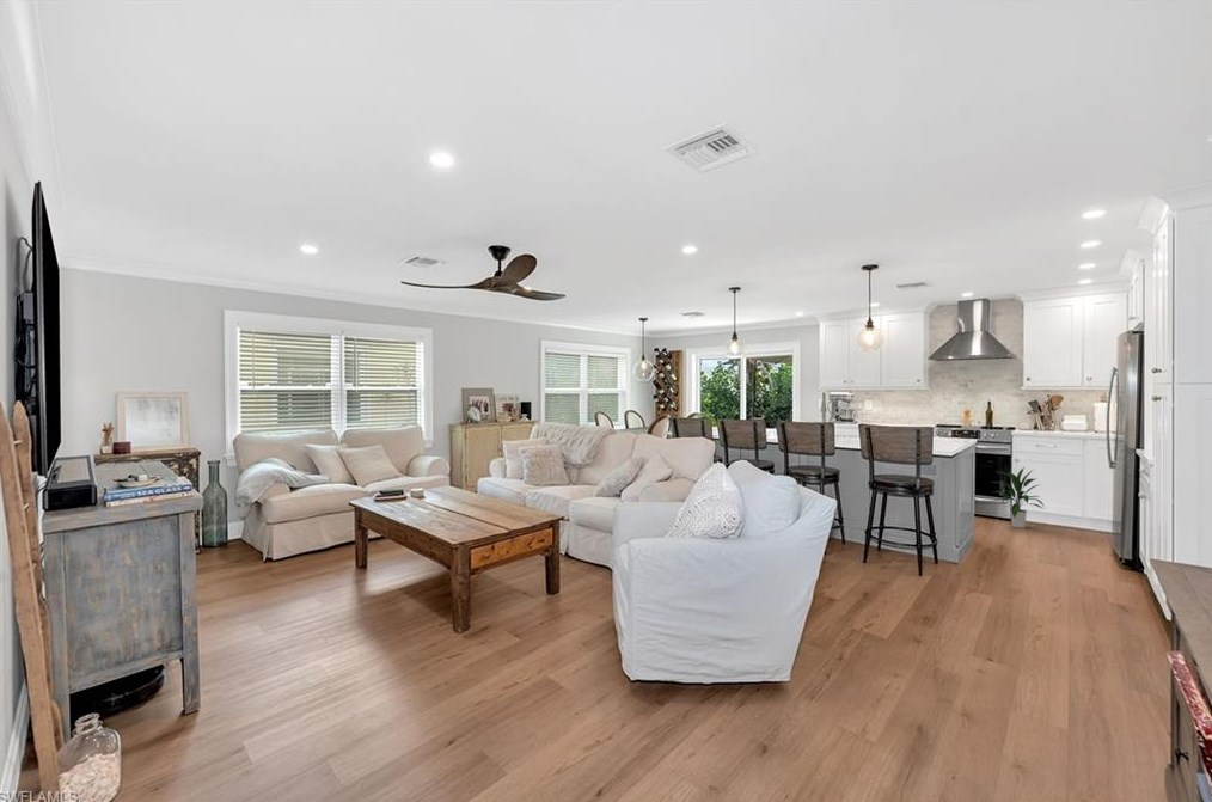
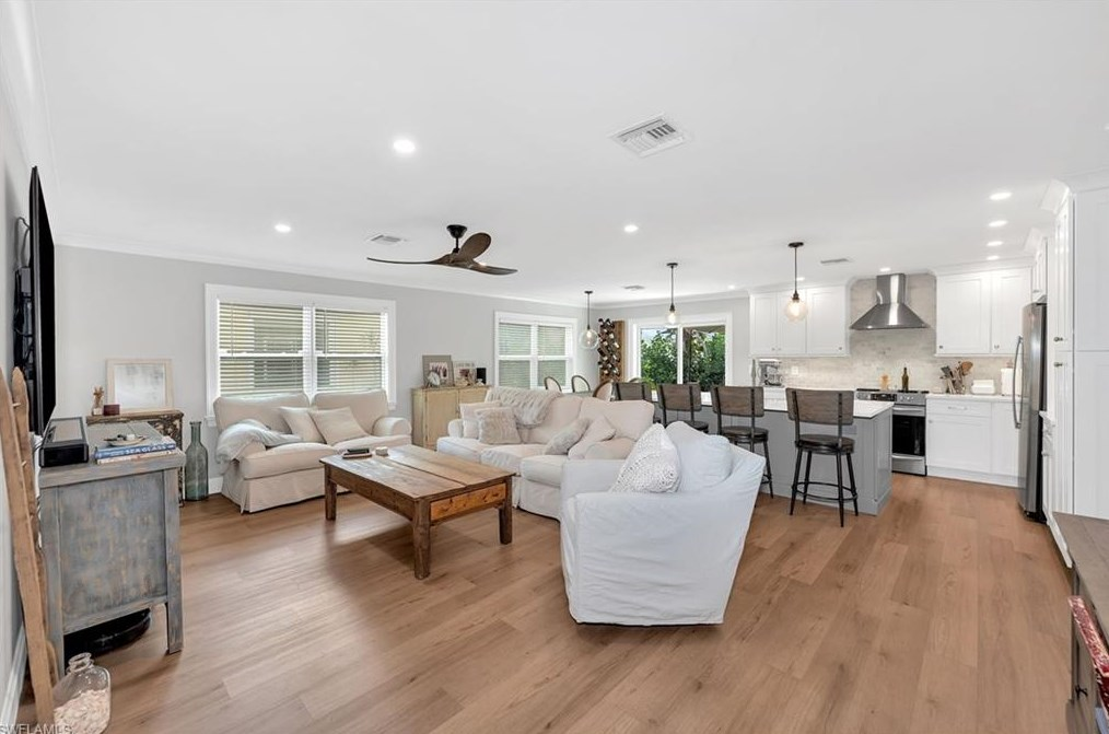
- indoor plant [990,466,1046,529]
